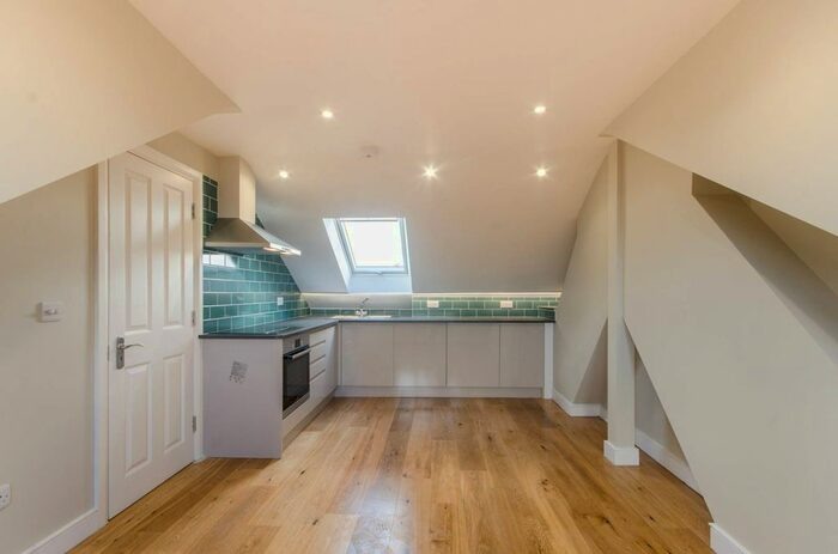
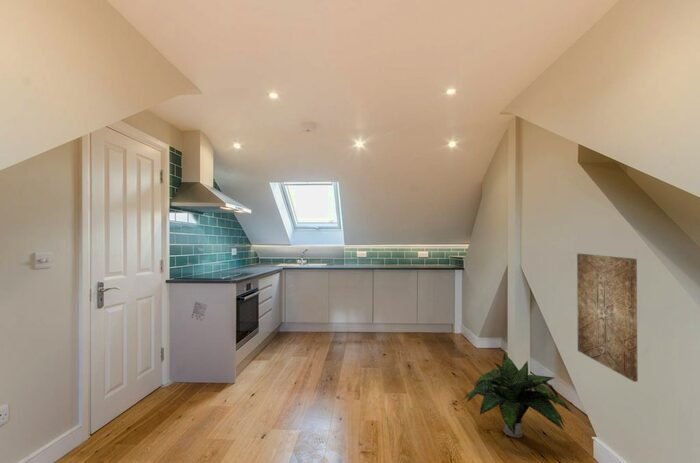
+ wall art [576,253,639,383]
+ potted plant [462,352,573,438]
